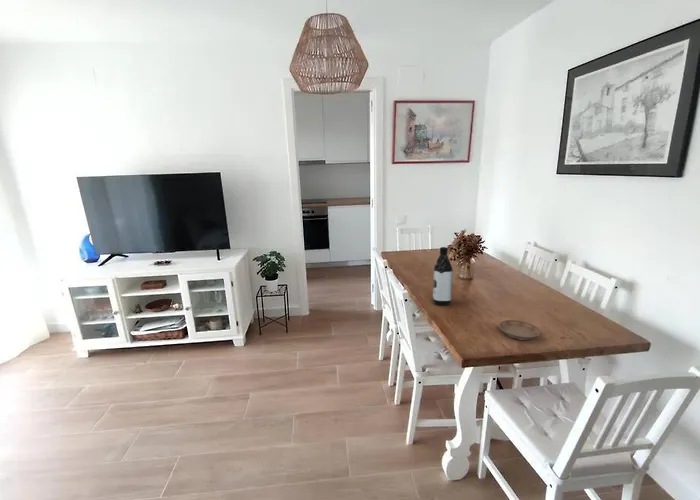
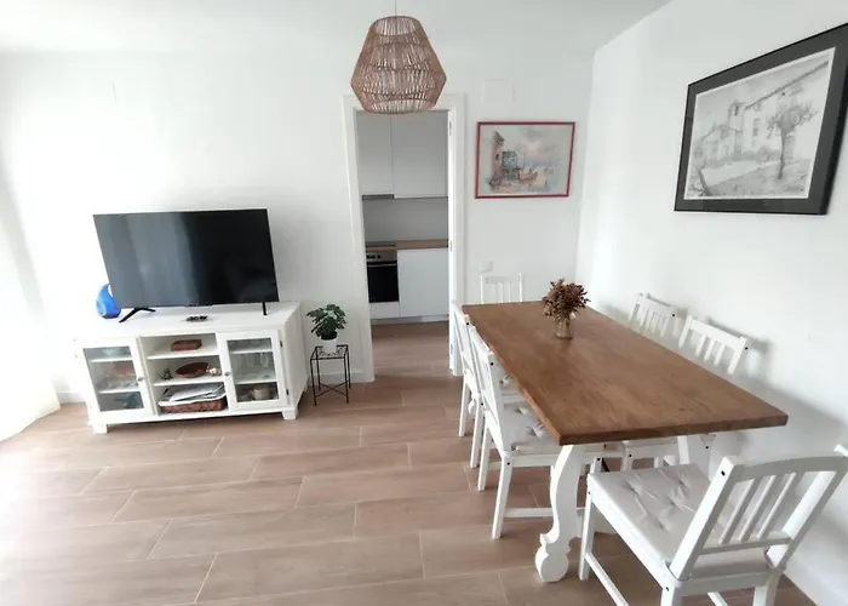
- water bottle [432,246,454,306]
- saucer [498,319,541,341]
